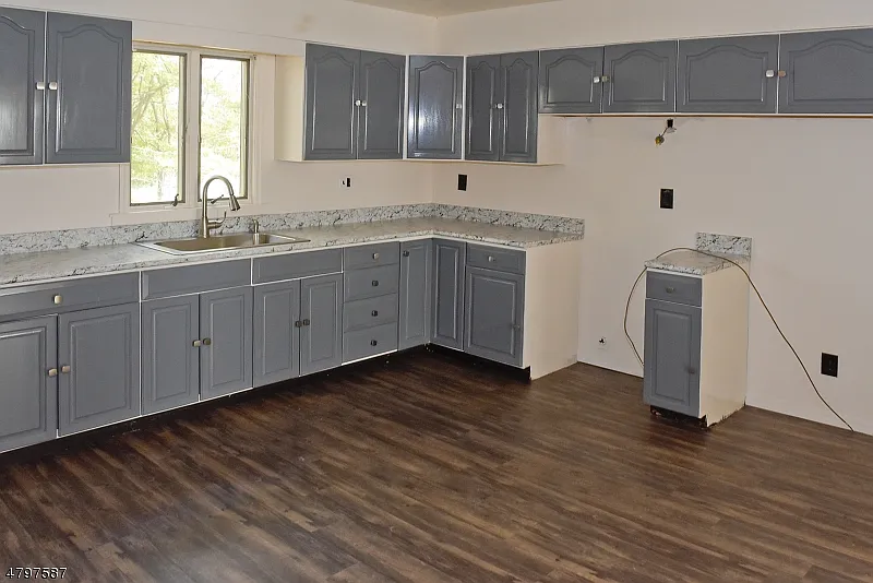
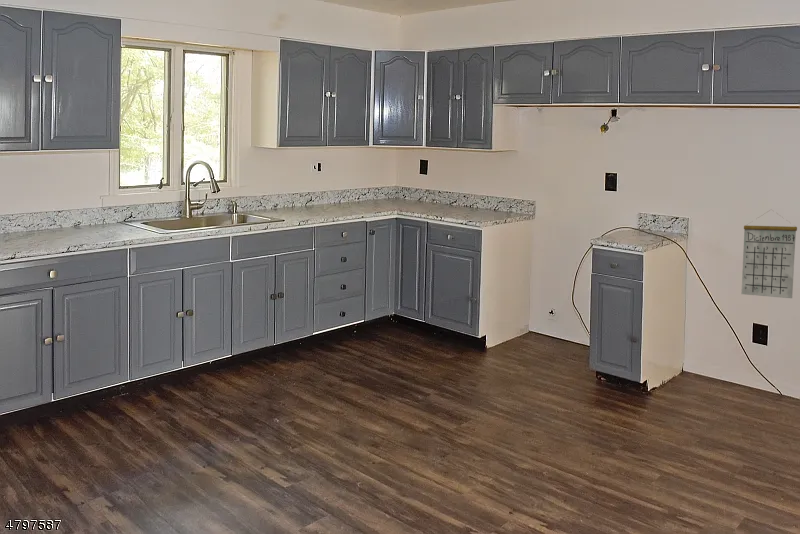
+ calendar [740,208,798,299]
